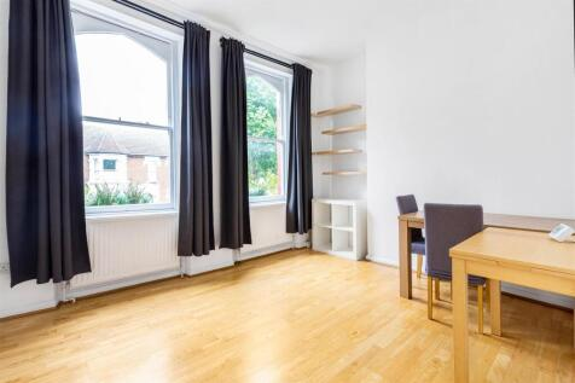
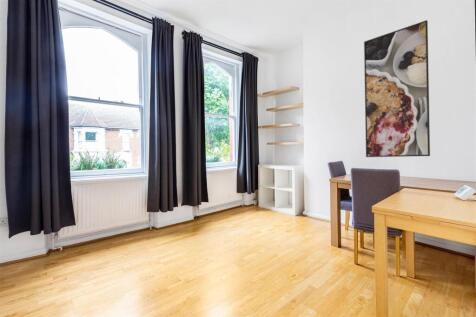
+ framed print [363,19,431,158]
